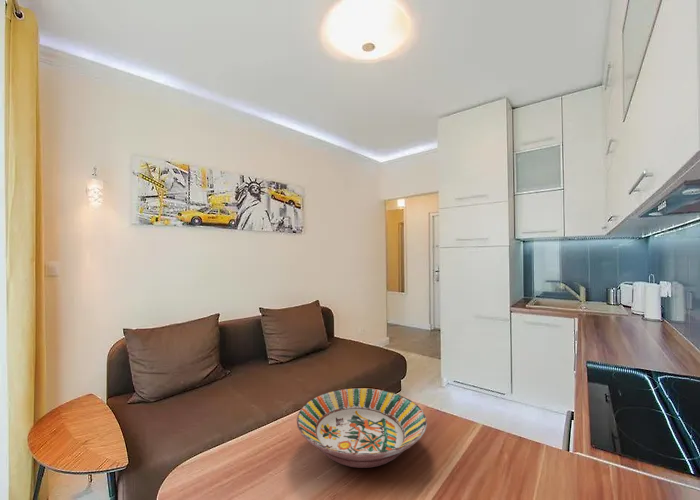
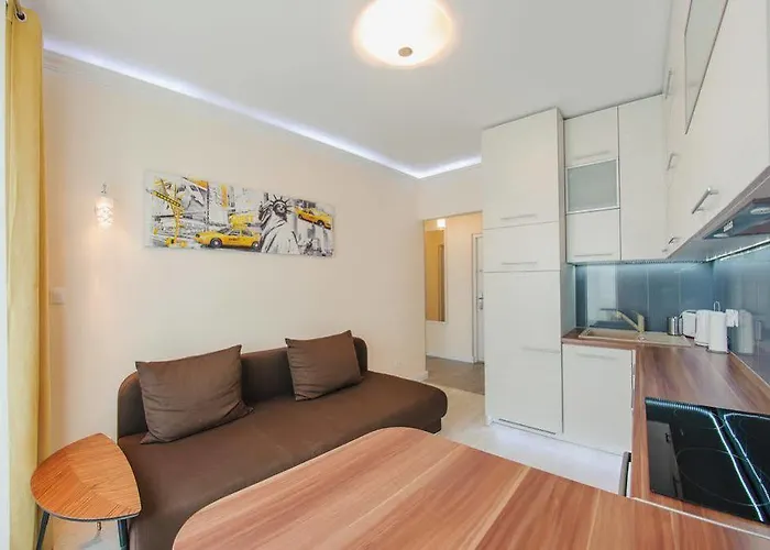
- serving bowl [296,387,428,469]
